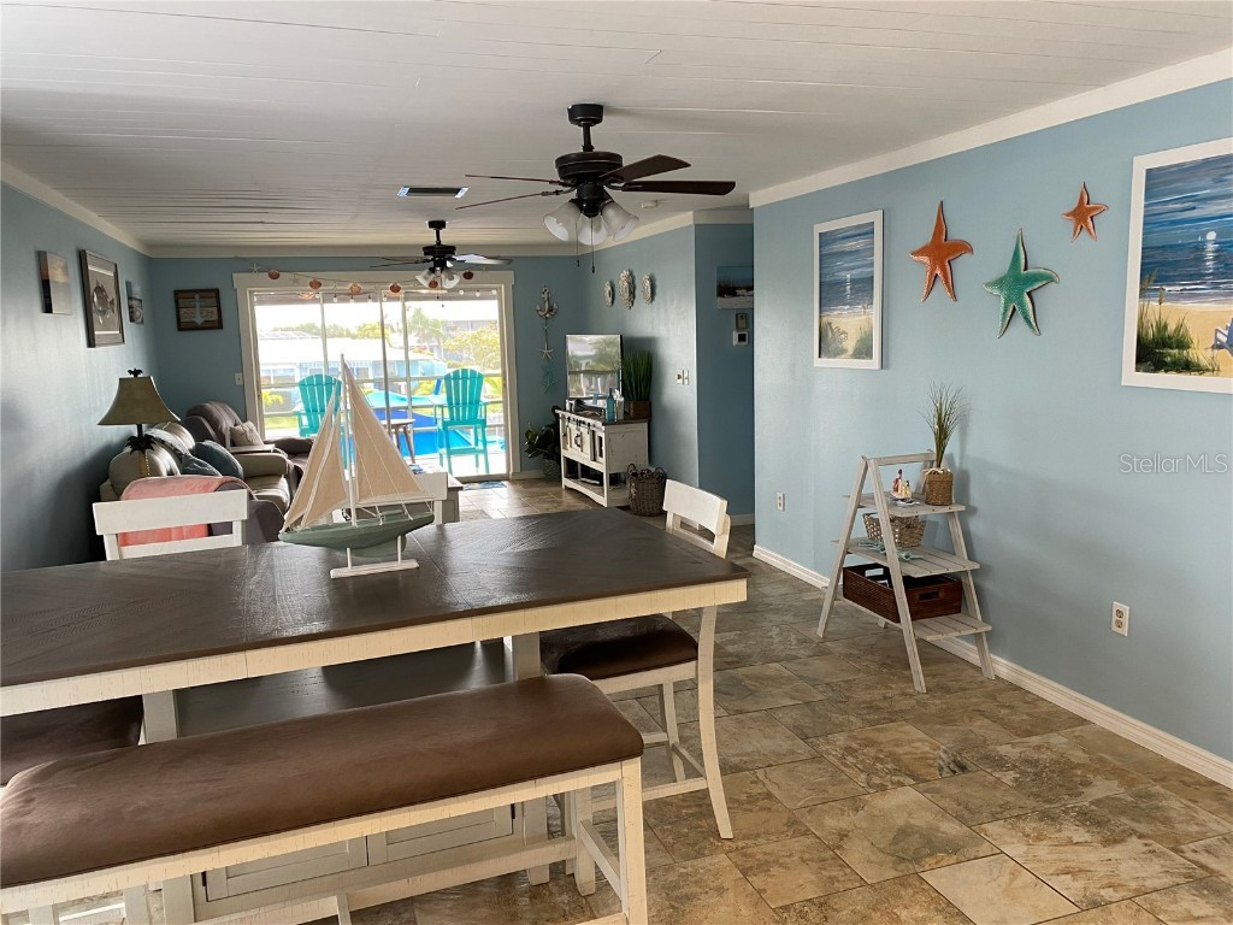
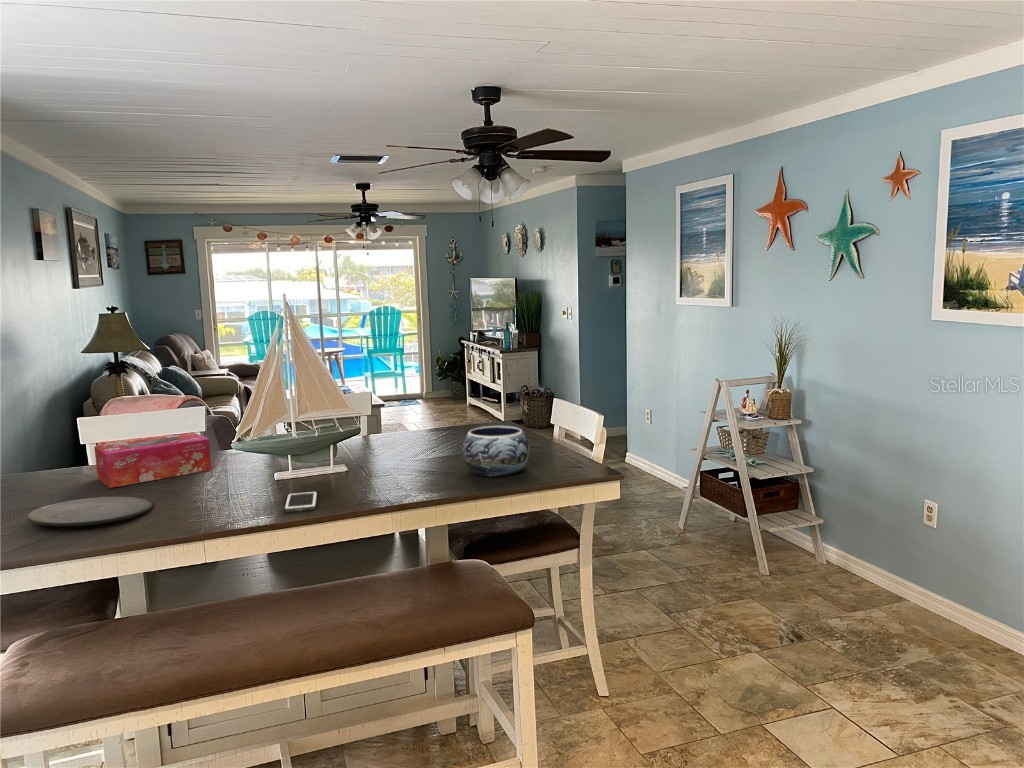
+ tissue box [93,431,212,489]
+ plate [26,496,154,527]
+ cell phone [284,490,318,513]
+ decorative bowl [461,425,530,477]
